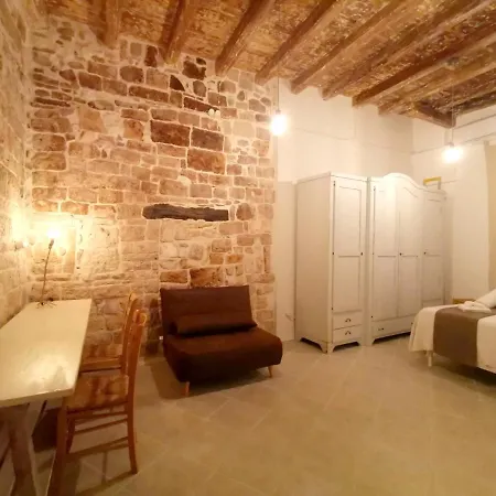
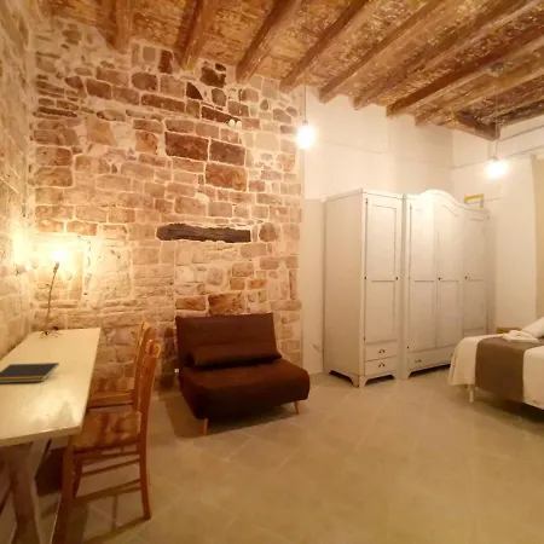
+ notepad [0,361,60,384]
